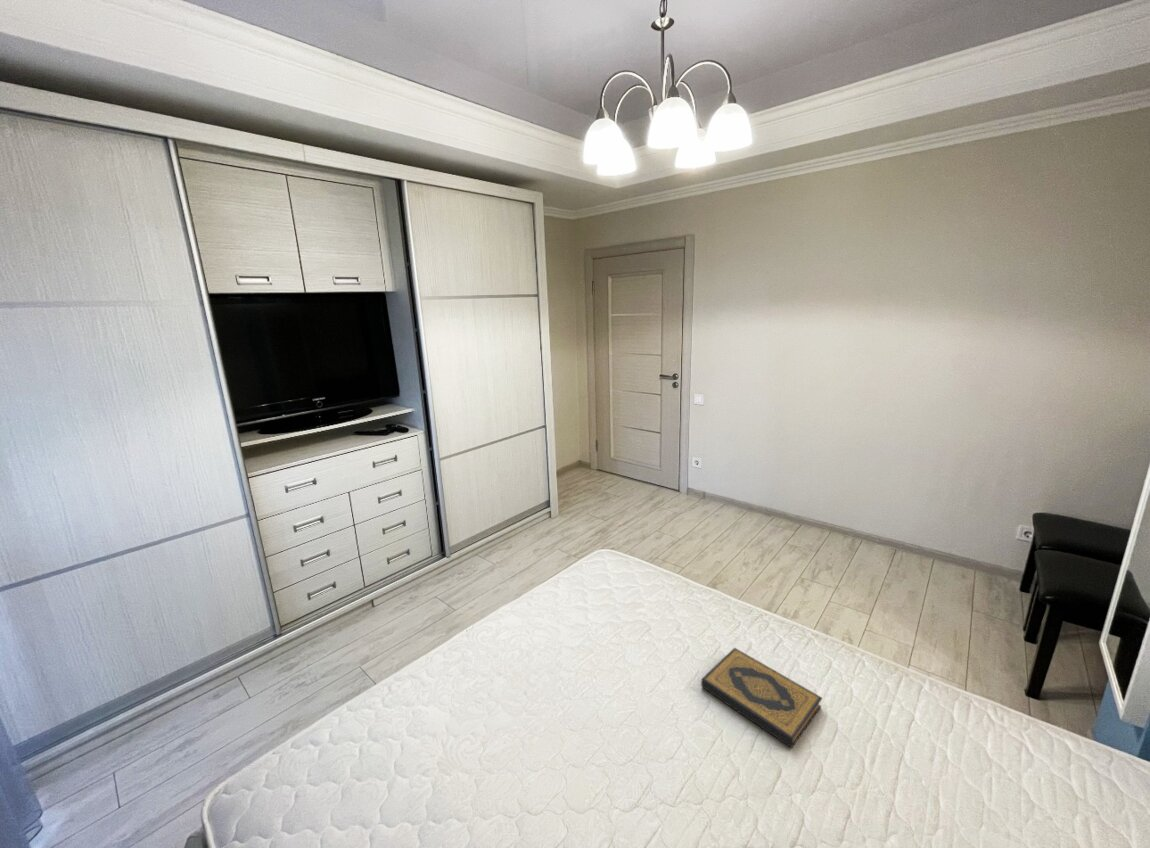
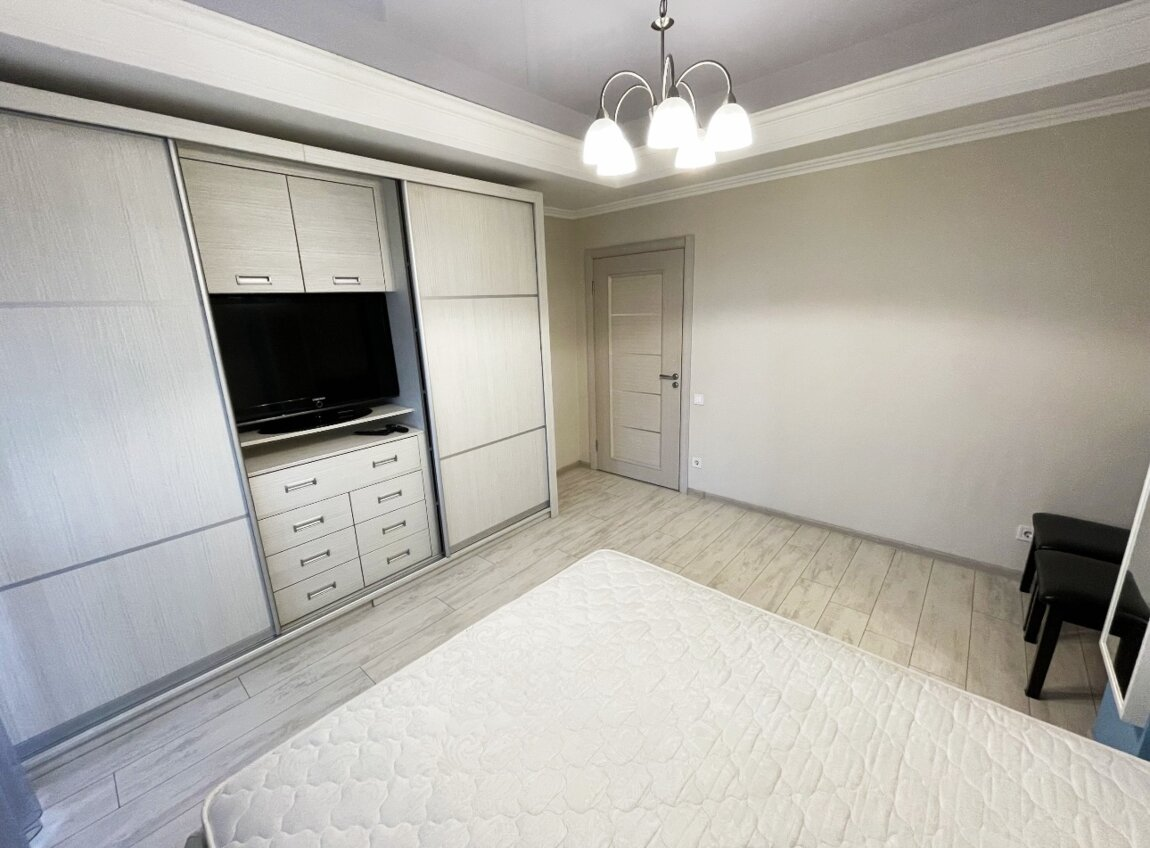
- hardback book [700,647,823,749]
